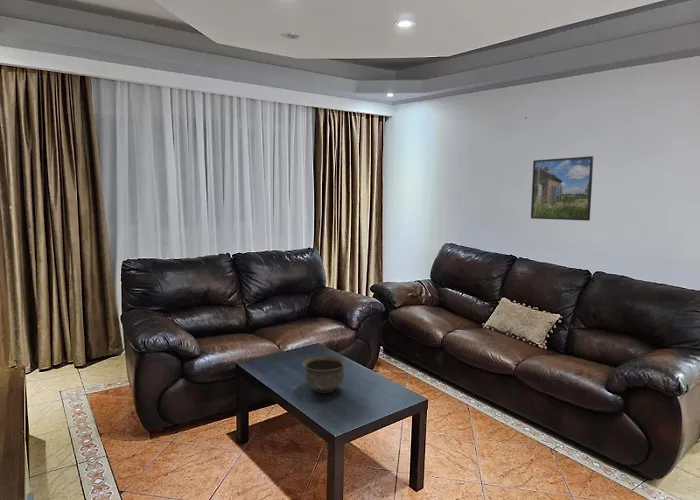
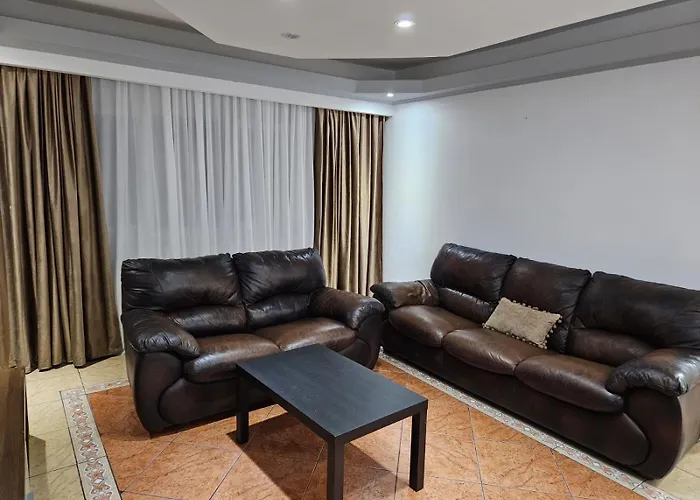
- bowl [301,354,347,394]
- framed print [530,155,594,222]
